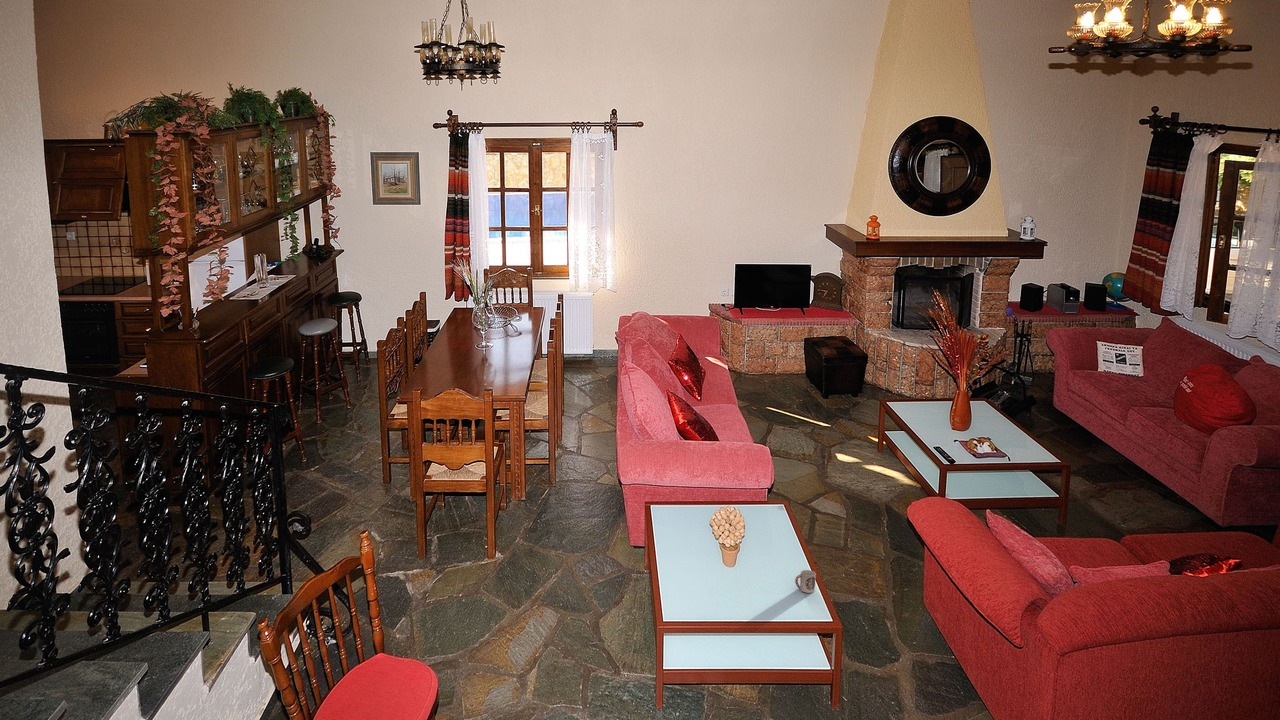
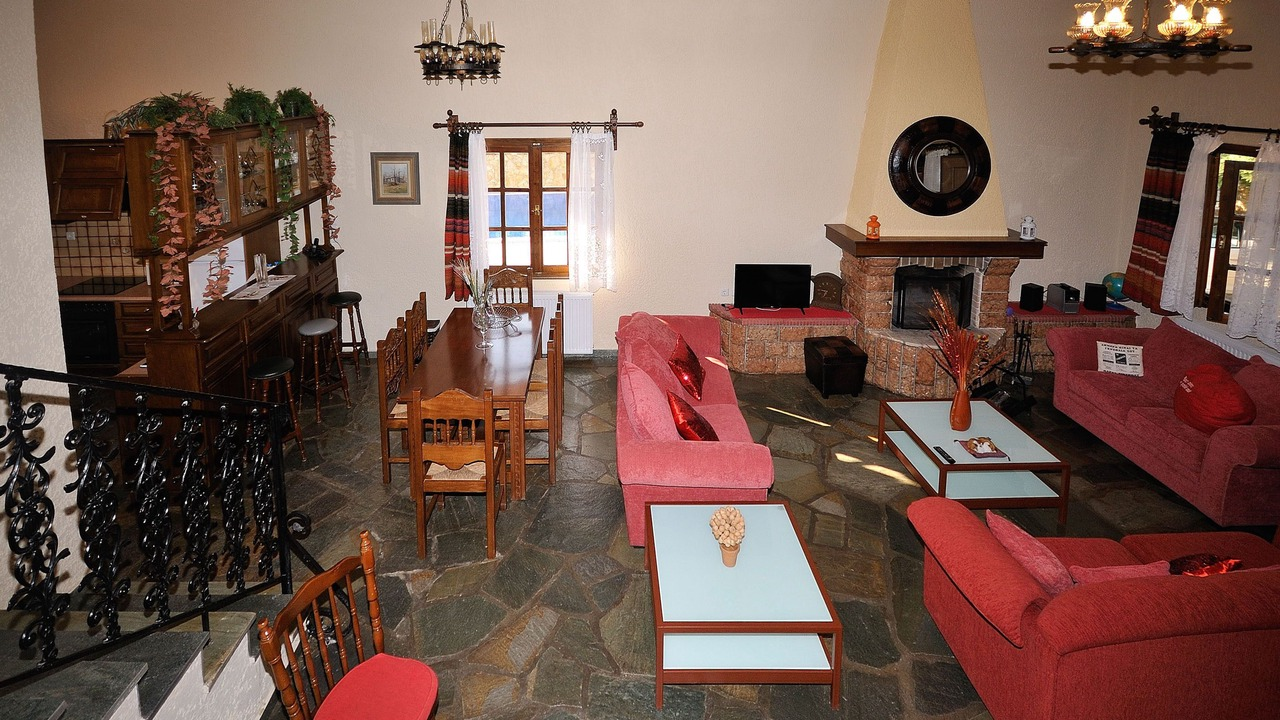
- cup [794,569,817,594]
